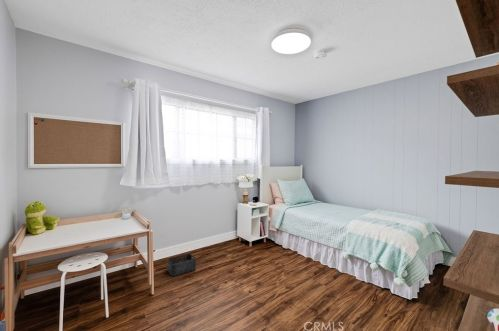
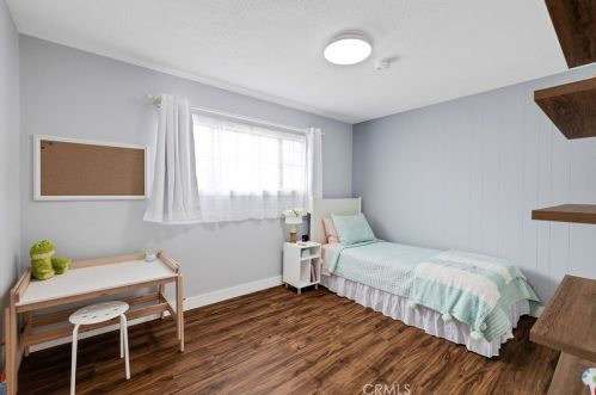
- storage bin [167,253,197,277]
